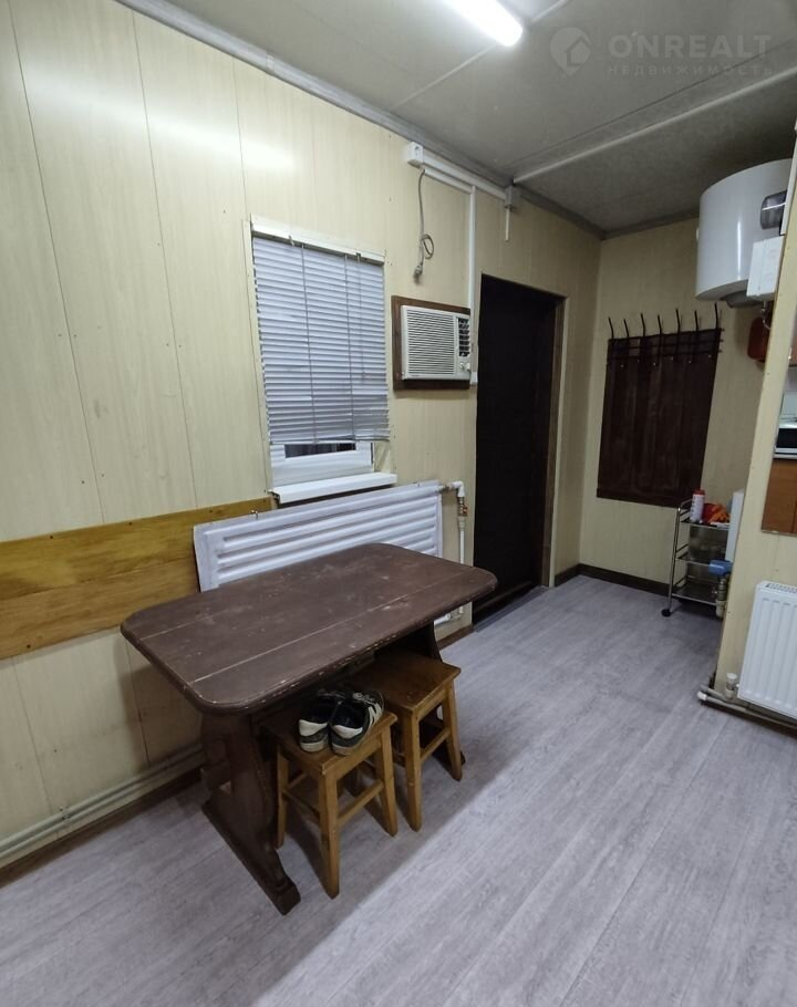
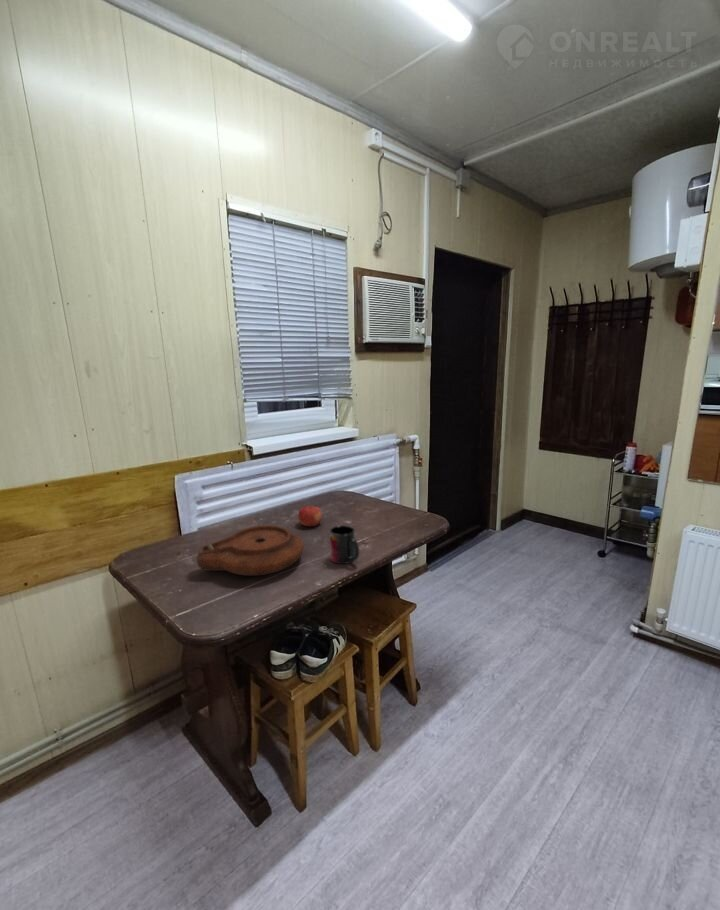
+ mug [329,524,360,565]
+ plate [196,524,305,577]
+ fruit [297,505,323,527]
